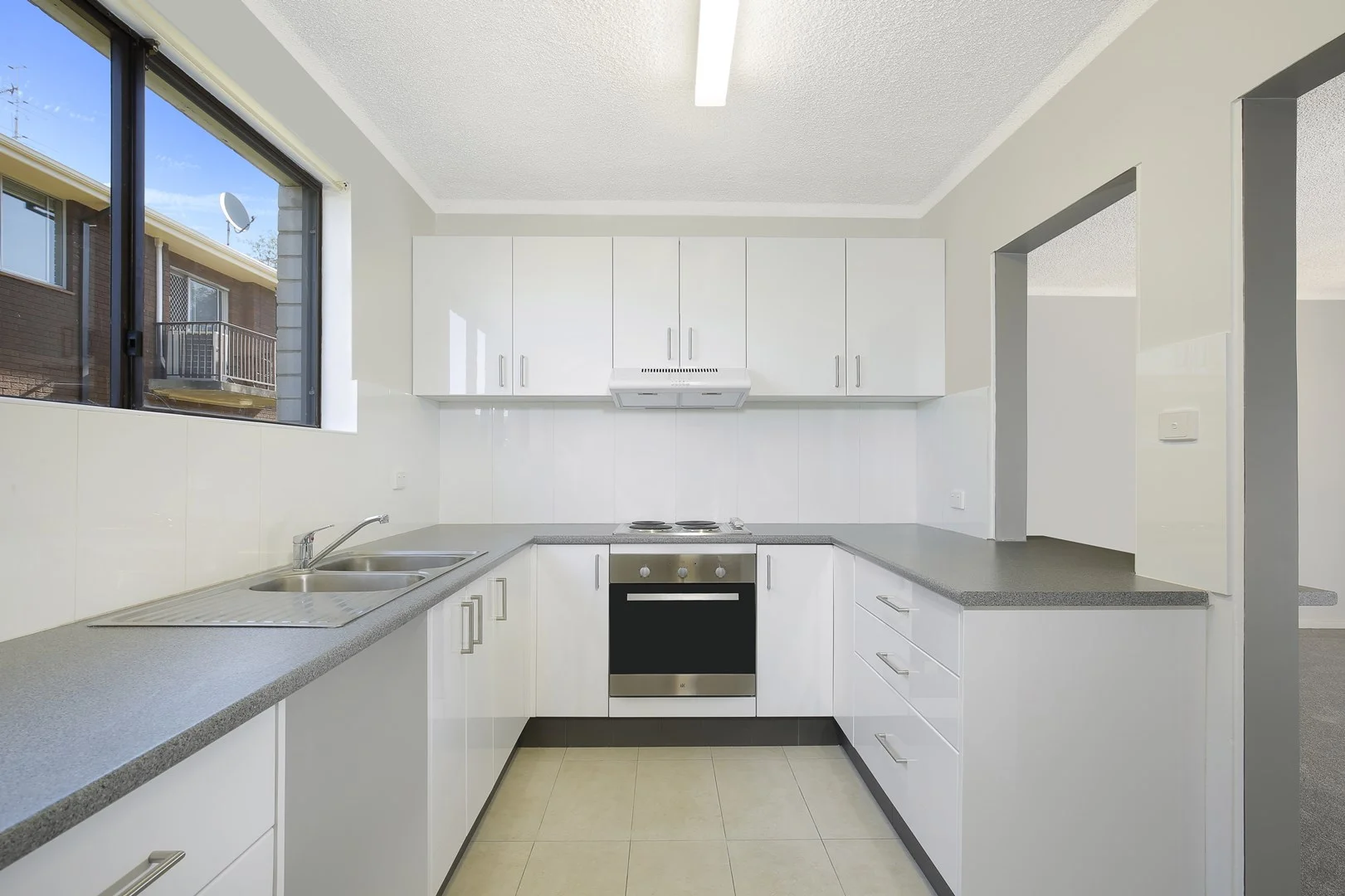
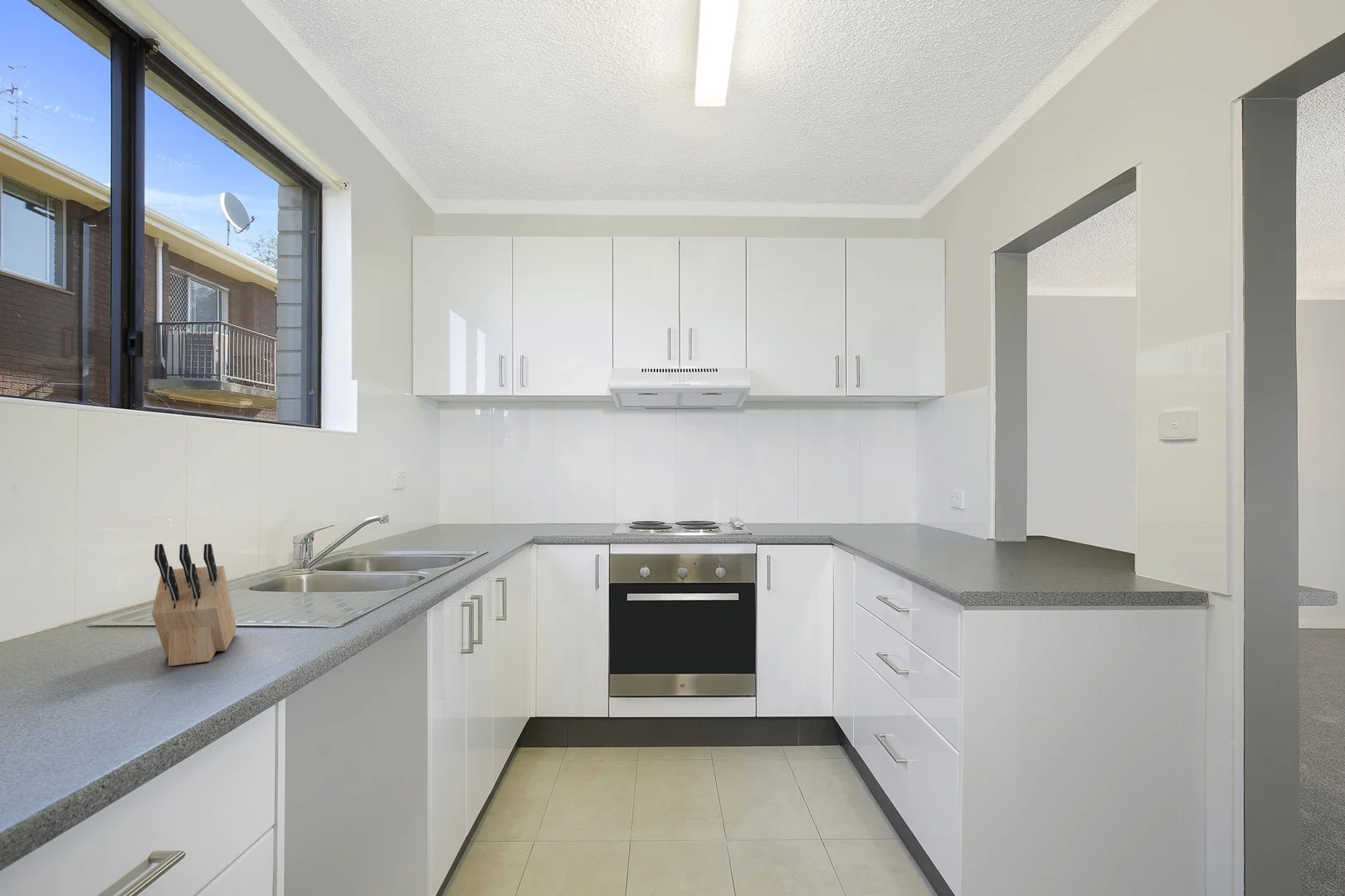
+ knife block [151,543,237,667]
